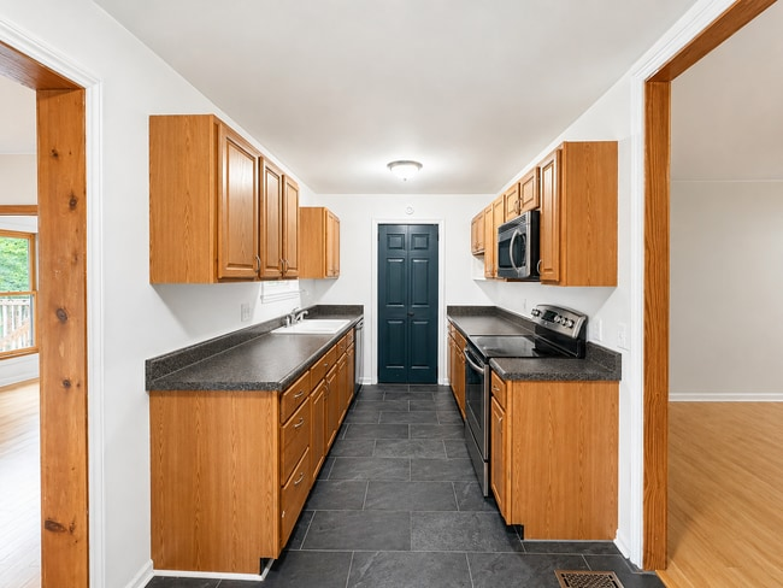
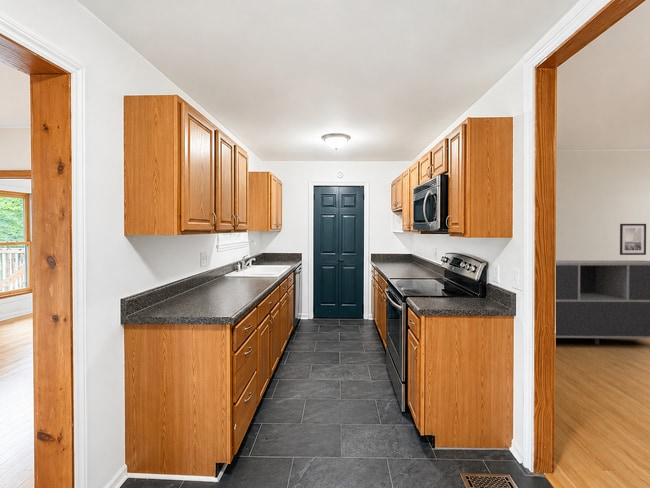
+ sideboard [555,260,650,346]
+ wall art [619,223,647,256]
